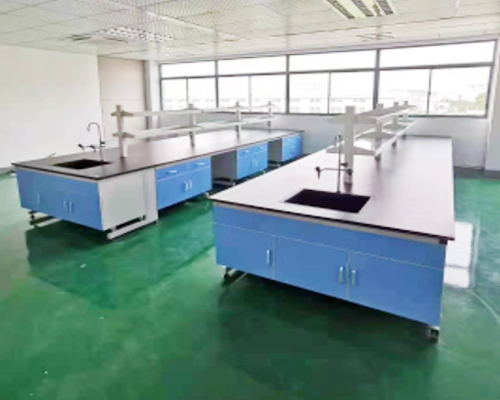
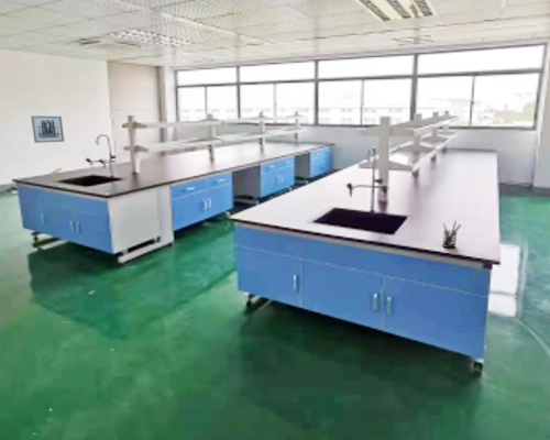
+ pen holder [441,220,462,249]
+ wall art [30,114,65,144]
